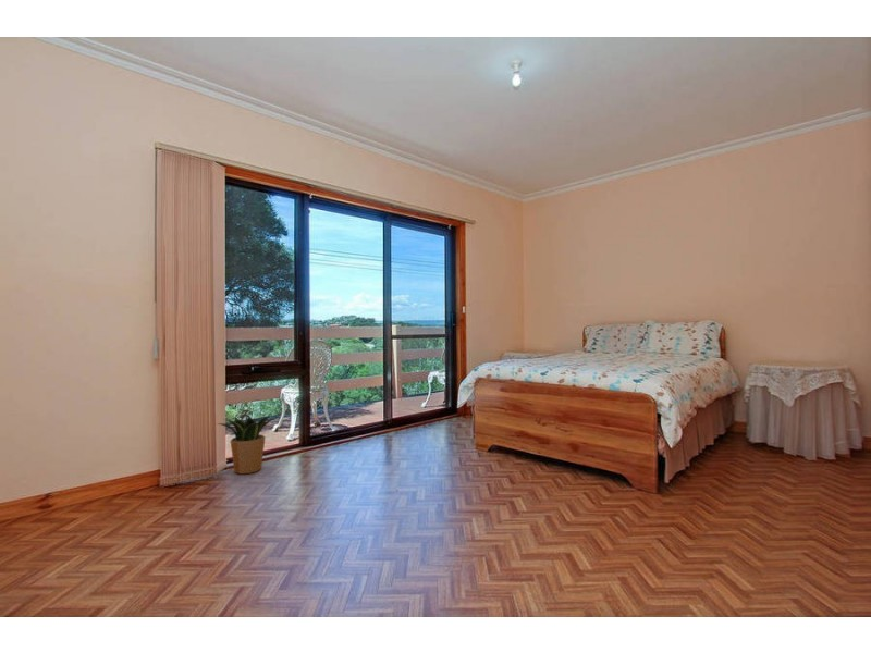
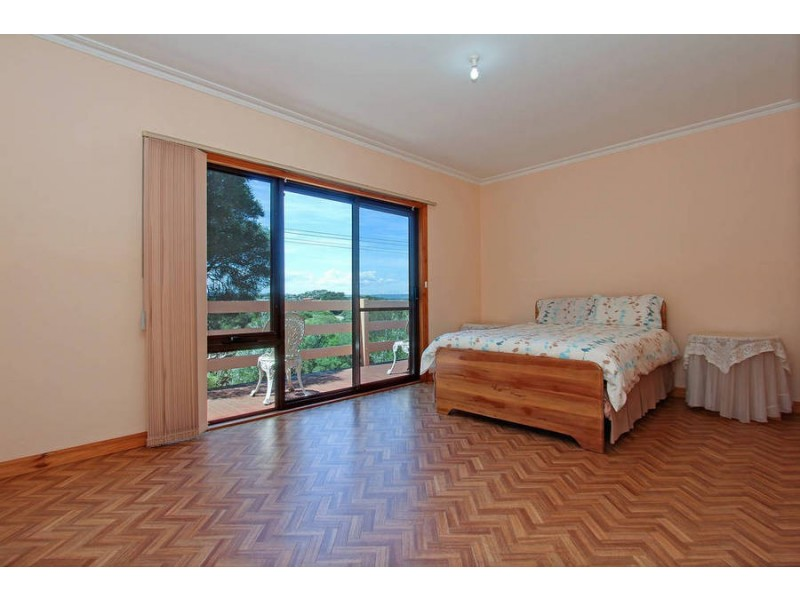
- potted plant [216,414,279,476]
